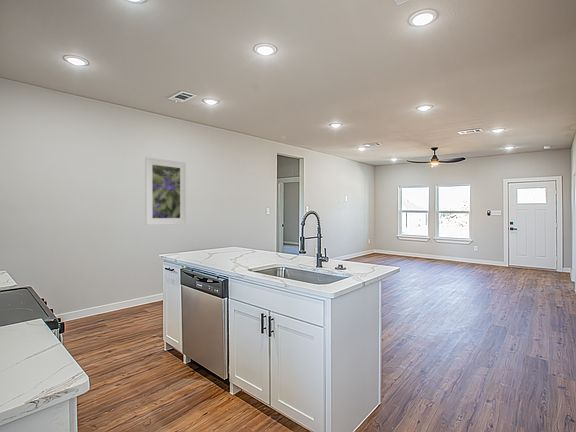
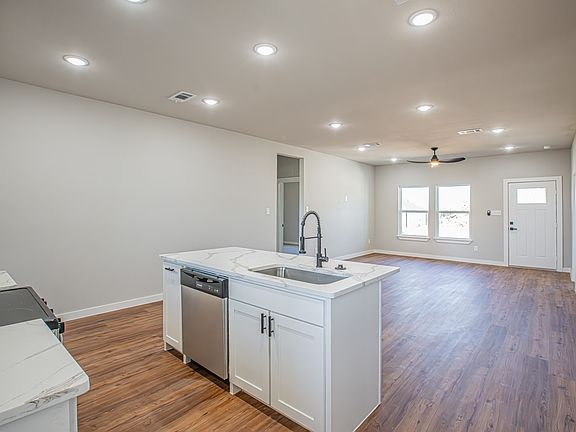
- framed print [144,156,187,226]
